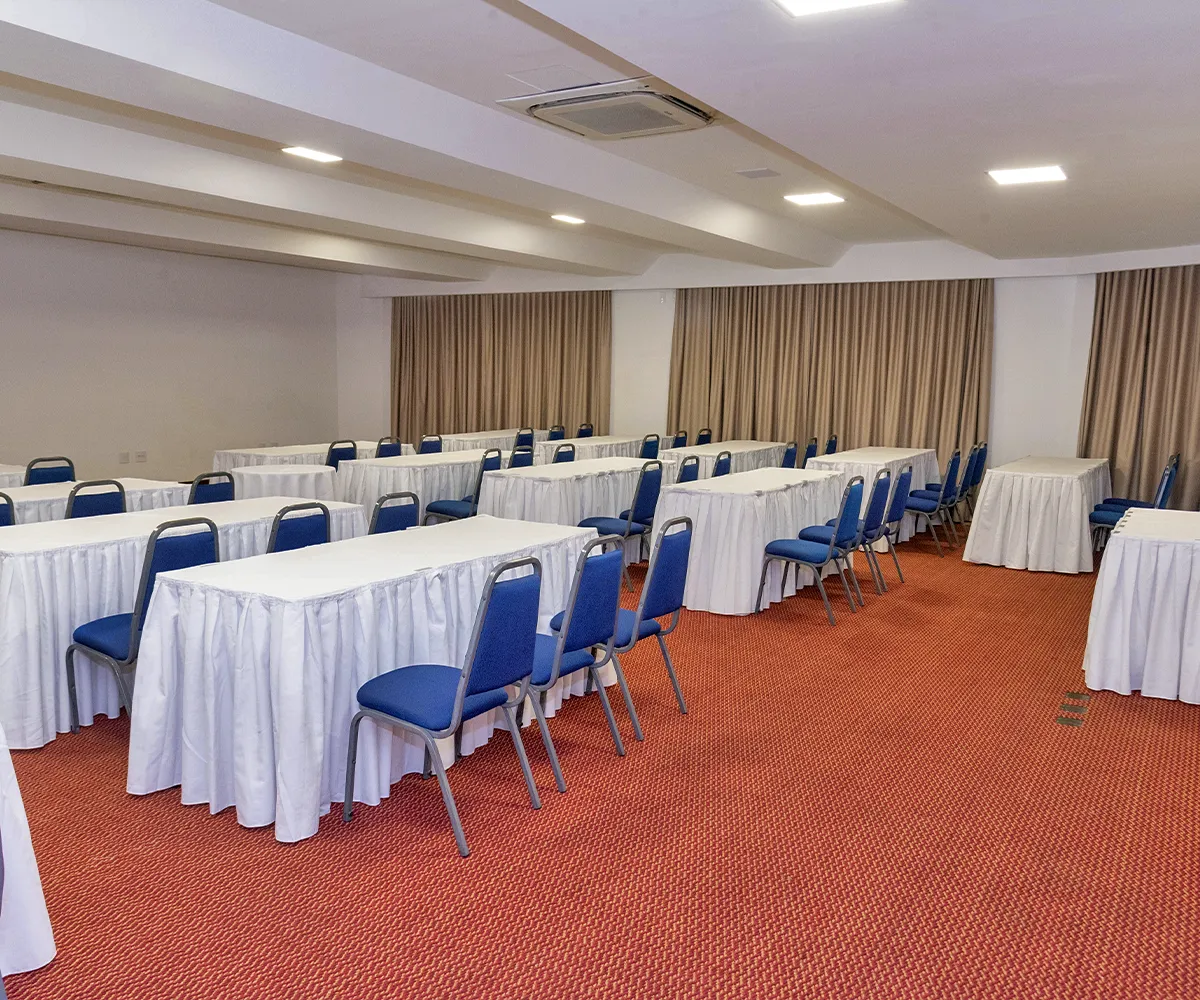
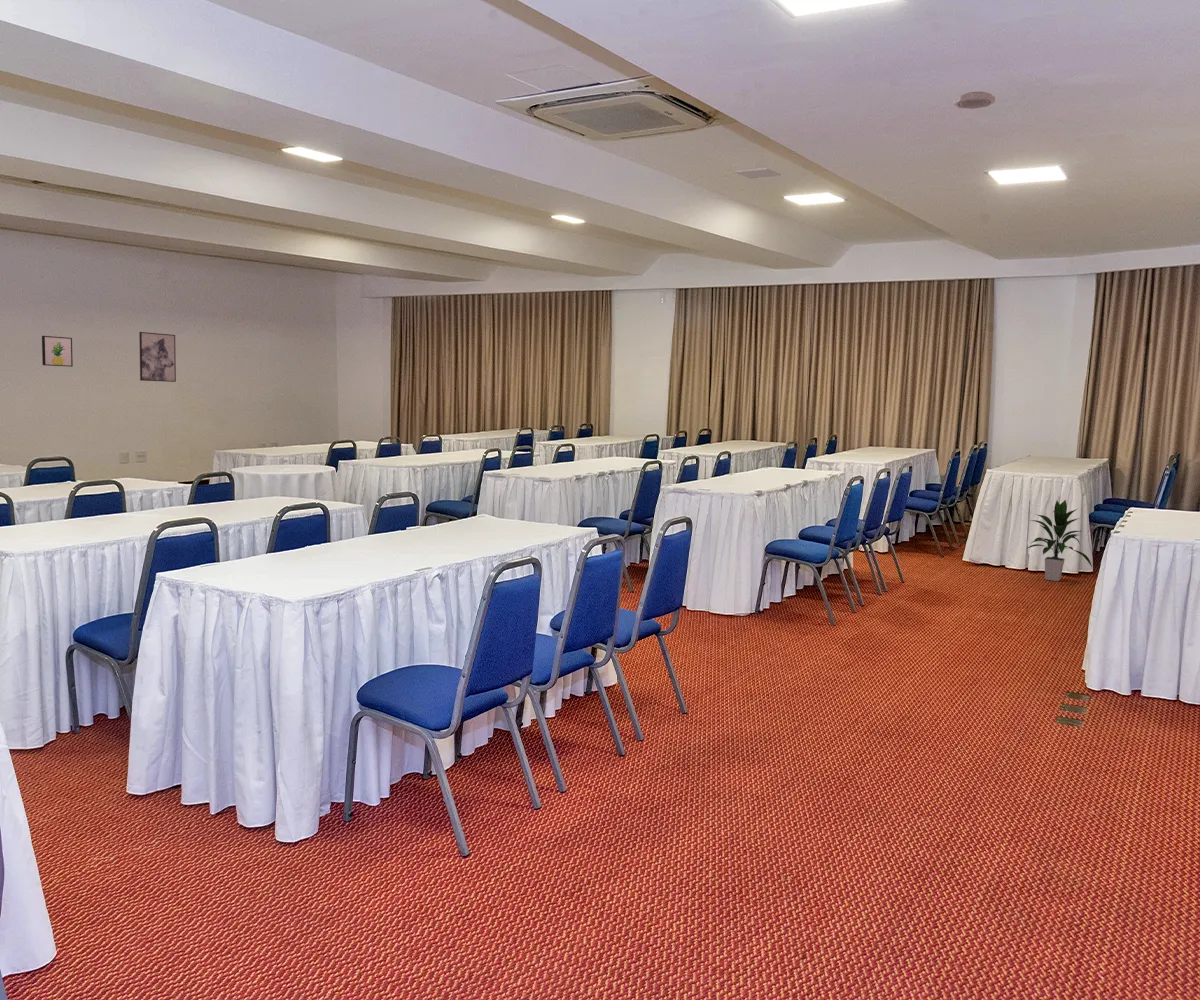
+ wall art [41,335,74,368]
+ indoor plant [1025,498,1093,582]
+ smoke detector [953,91,996,110]
+ wall art [138,331,177,383]
